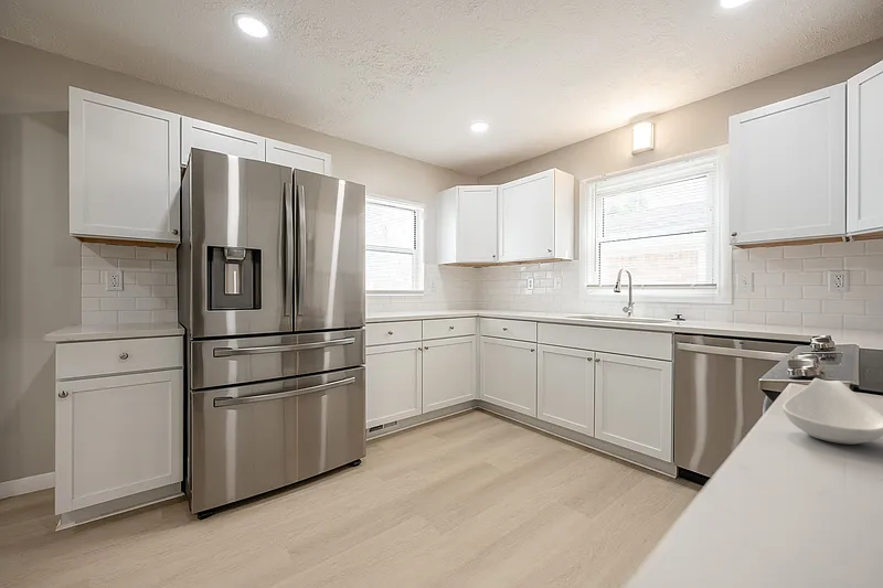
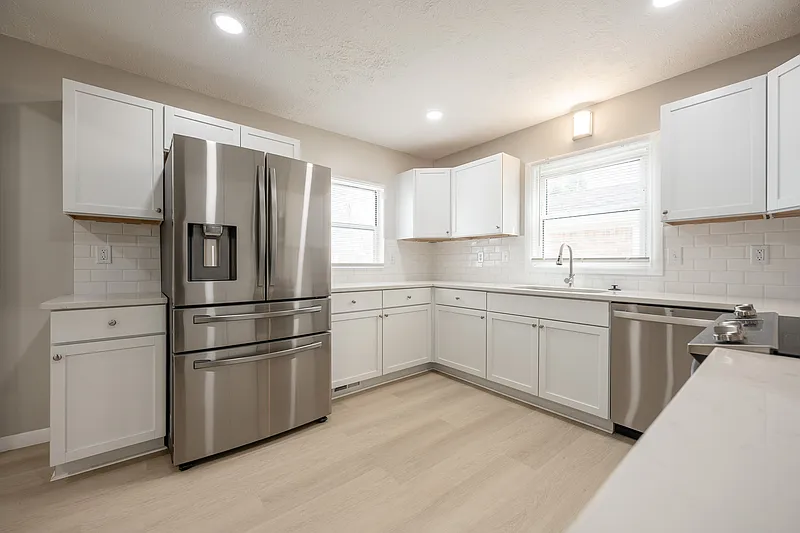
- spoon rest [781,377,883,446]
